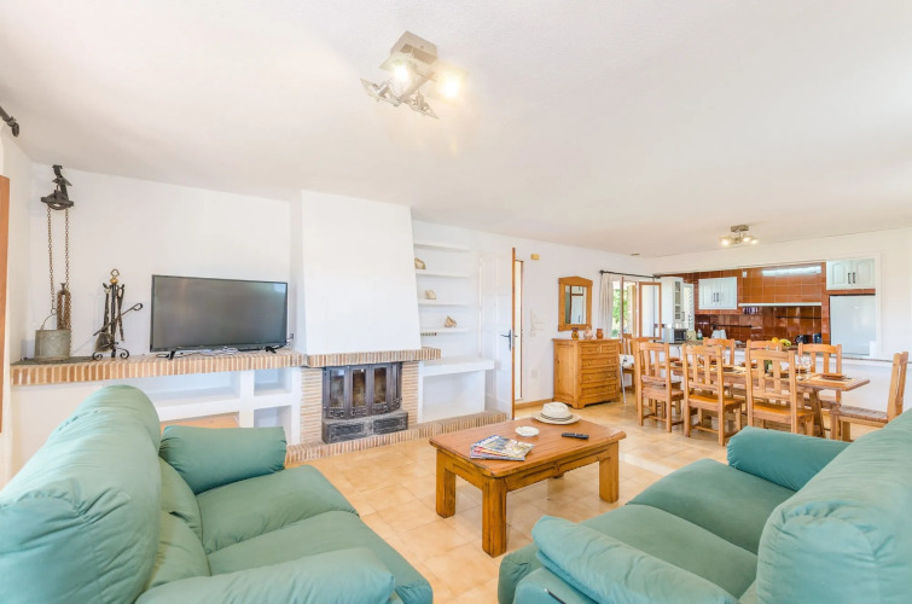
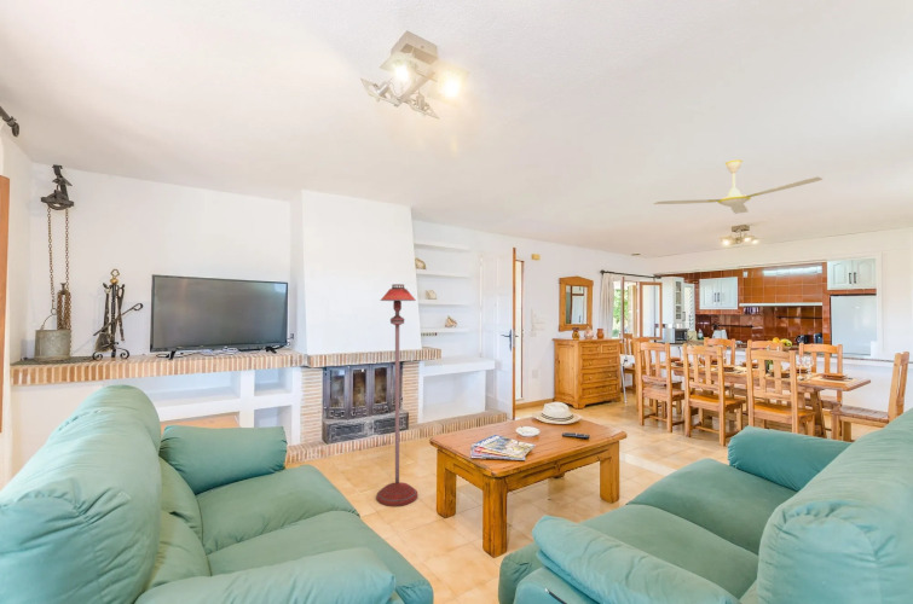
+ ceiling fan [653,158,824,215]
+ floor lamp [375,283,418,507]
